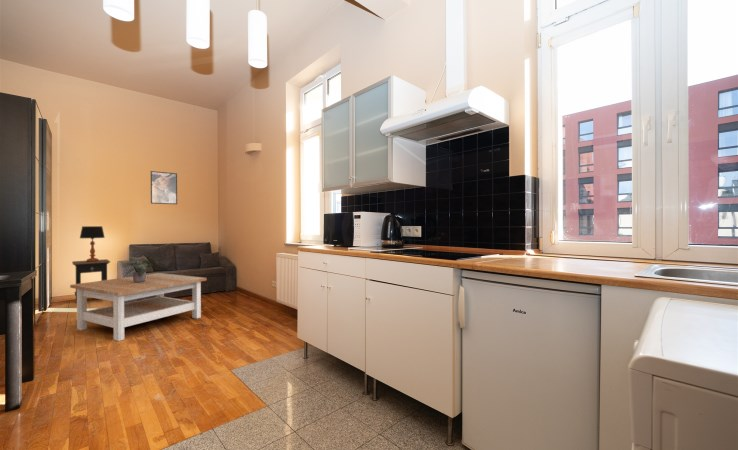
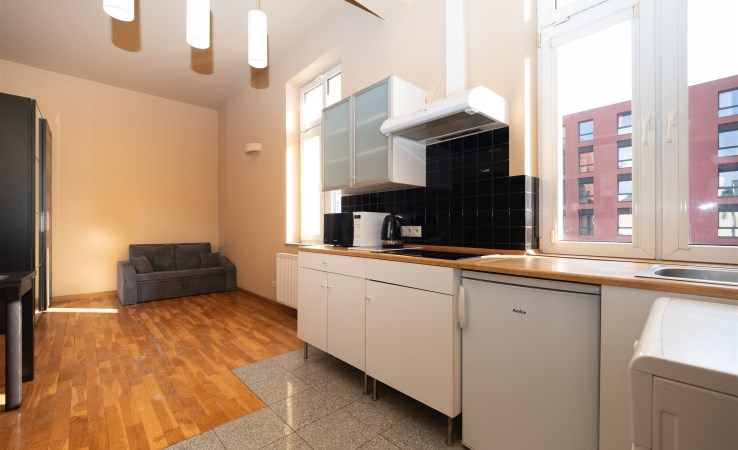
- potted plant [123,259,153,283]
- table lamp [79,225,106,262]
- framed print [150,170,178,205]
- coffee table [69,272,207,342]
- side table [71,258,111,303]
